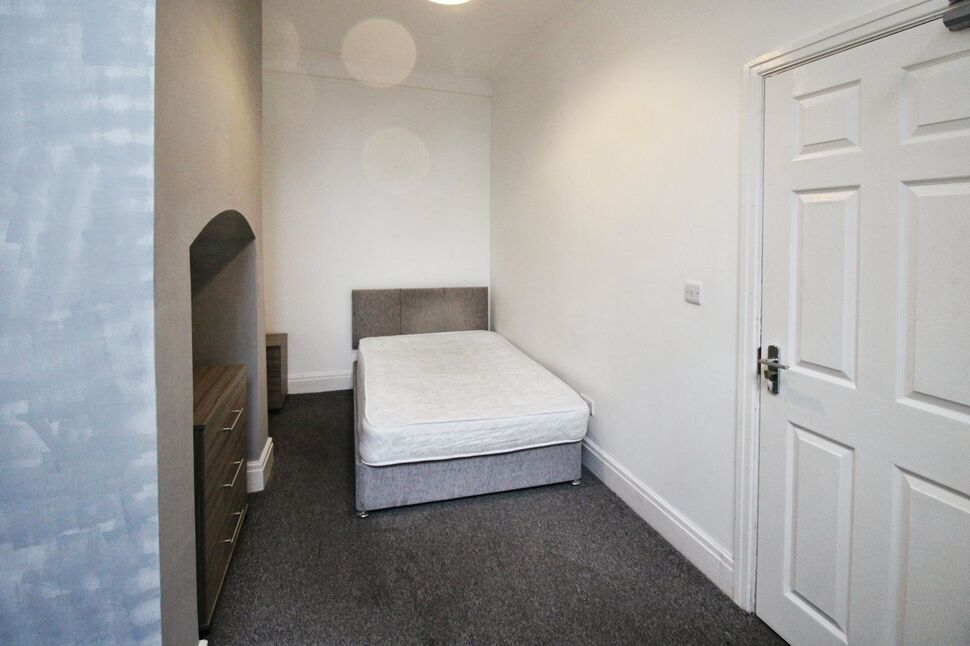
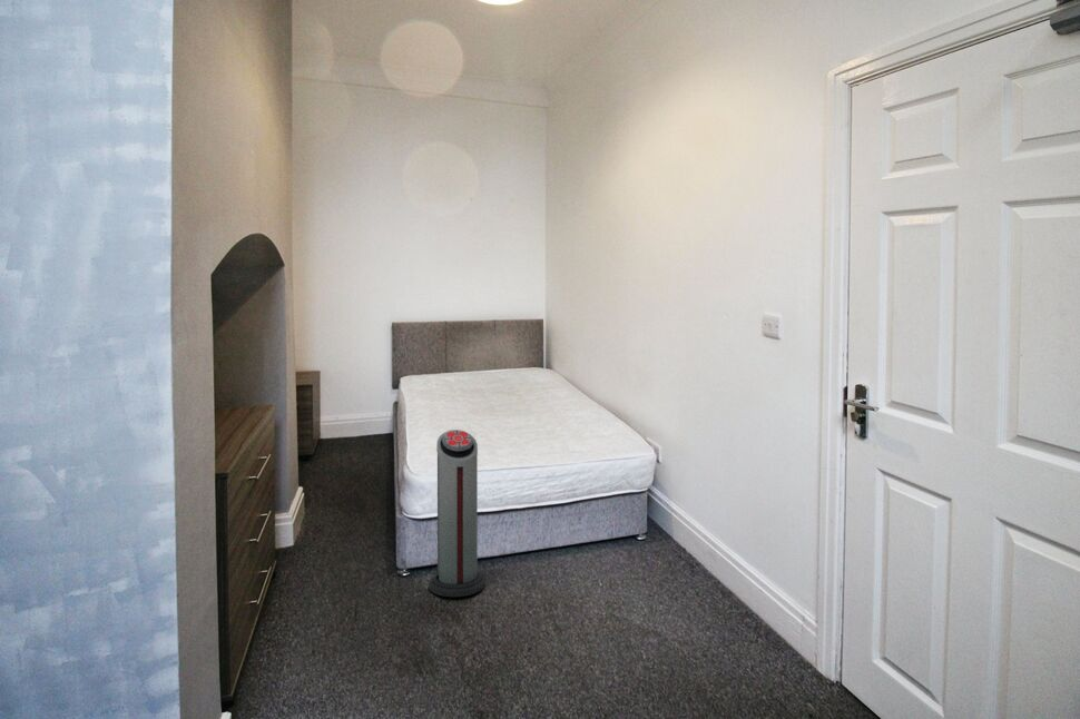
+ air purifier [428,429,487,598]
